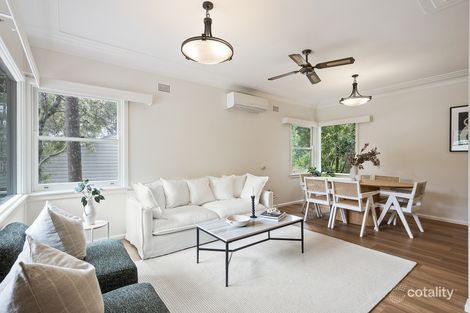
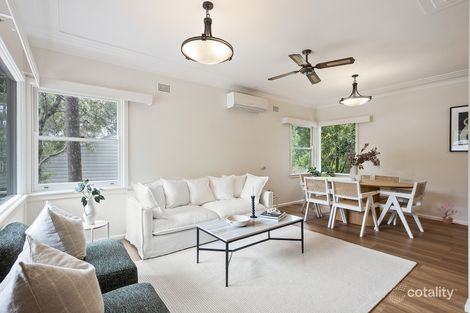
+ potted plant [436,203,459,225]
